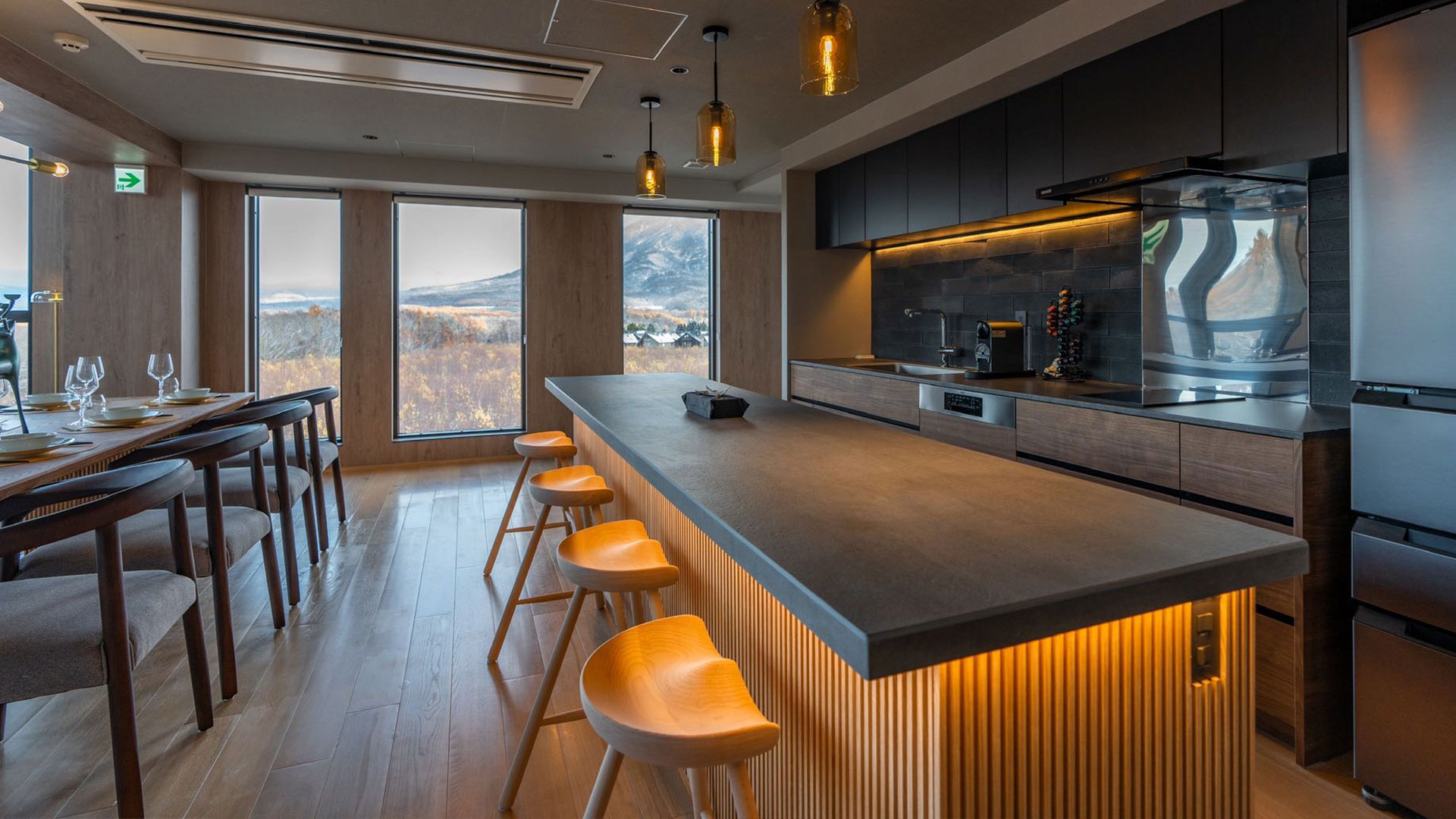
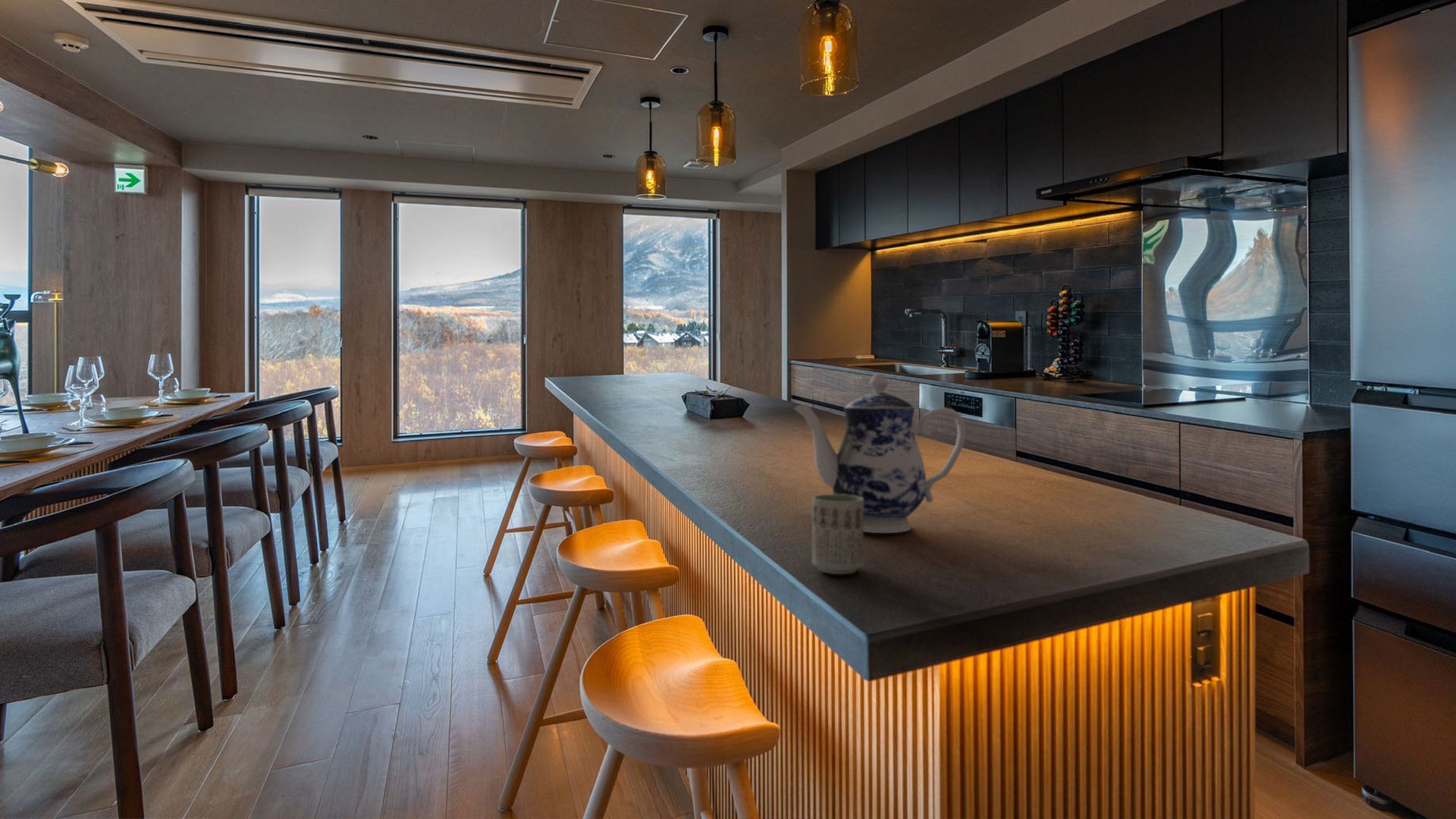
+ cup [811,494,864,575]
+ teapot [793,374,966,534]
